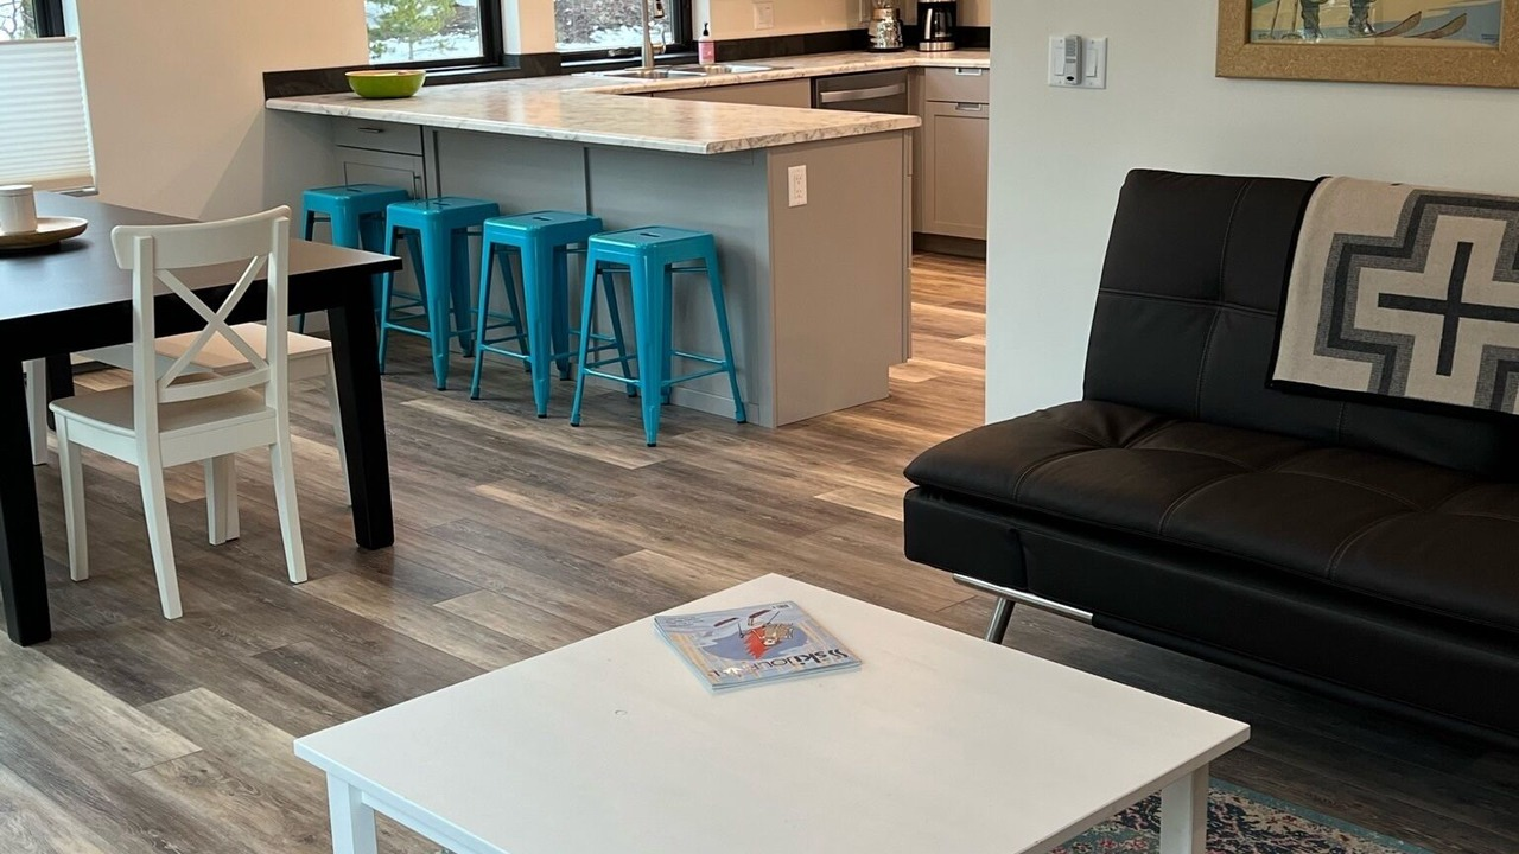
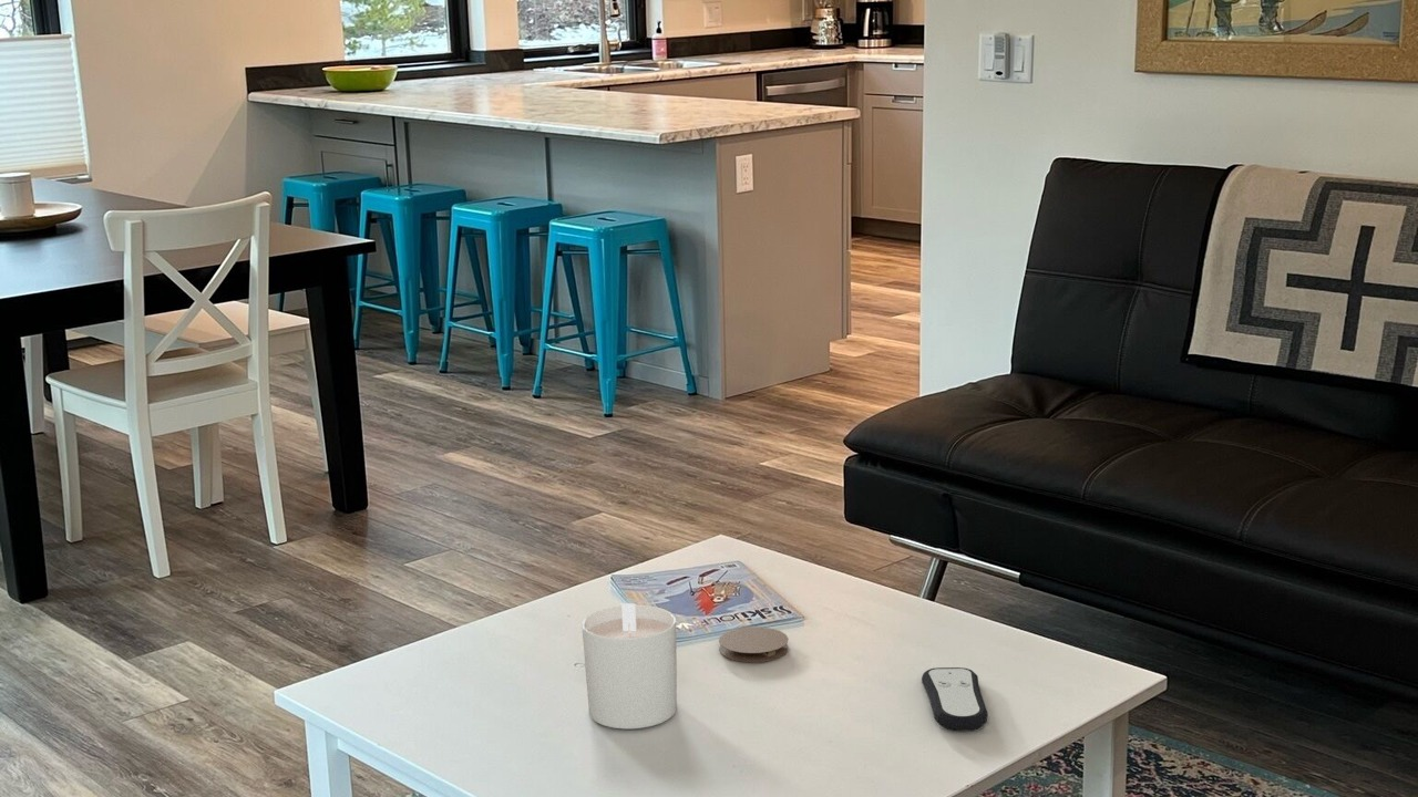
+ remote control [921,666,989,732]
+ coaster [718,625,790,663]
+ candle [580,602,678,731]
